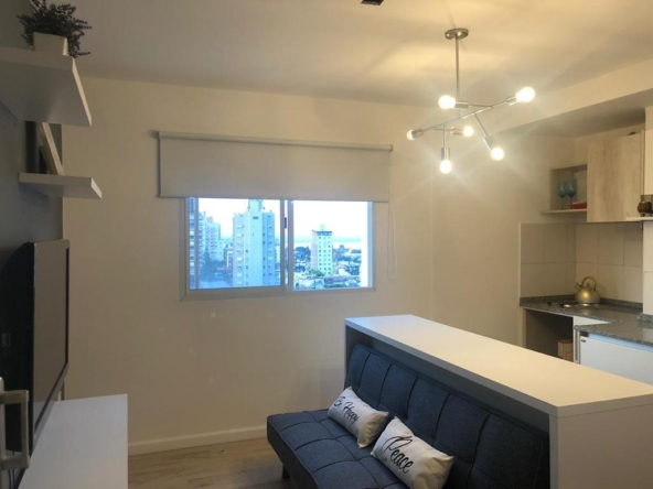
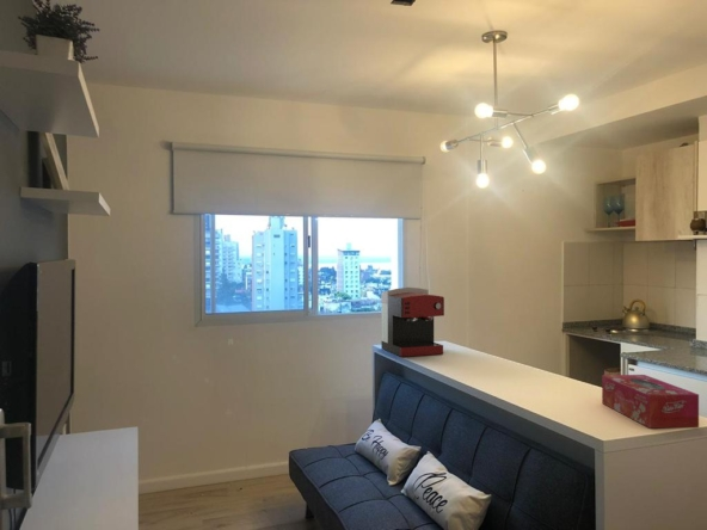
+ coffee maker [380,286,445,358]
+ tissue box [601,374,700,430]
